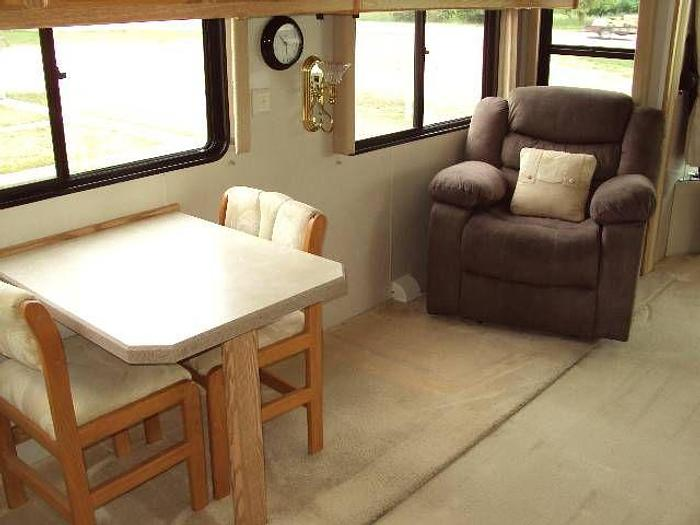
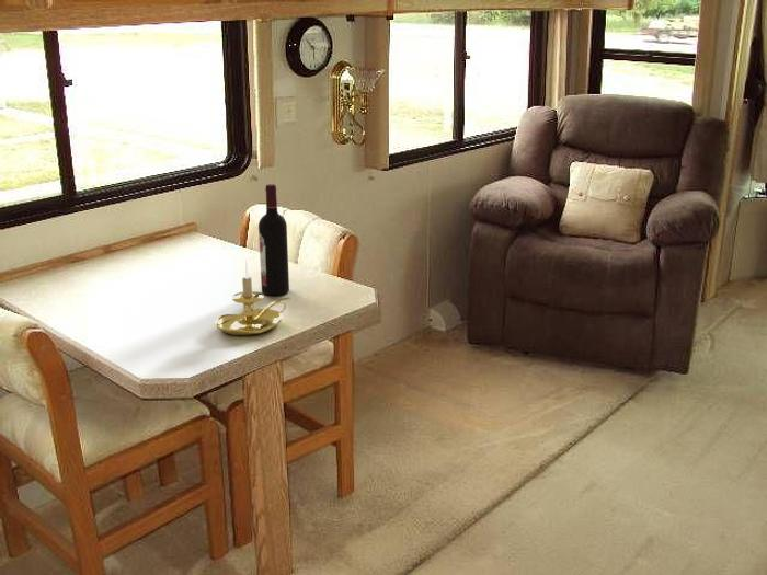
+ candle holder [214,258,291,336]
+ wine bottle [257,183,290,297]
